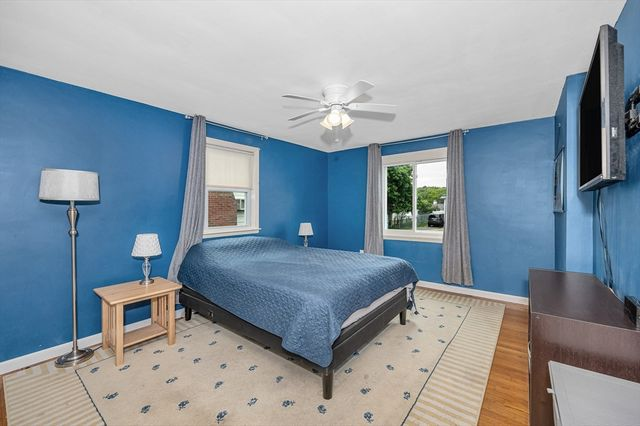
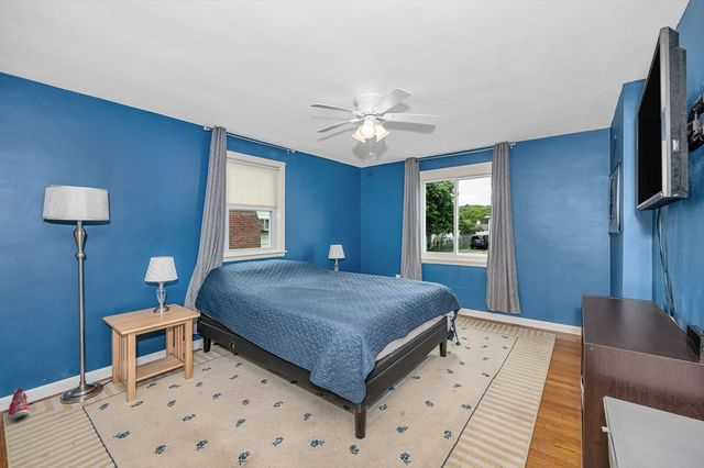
+ sneaker [7,387,31,421]
